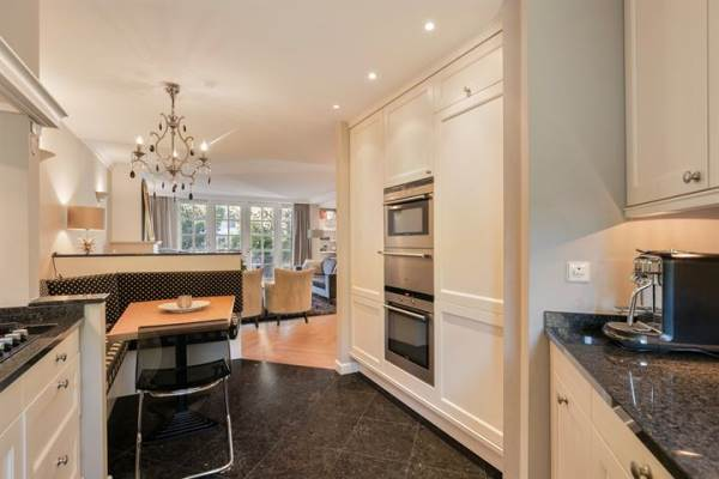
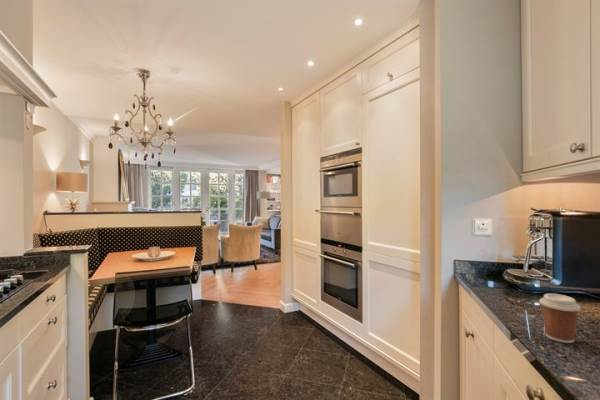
+ coffee cup [539,293,582,344]
